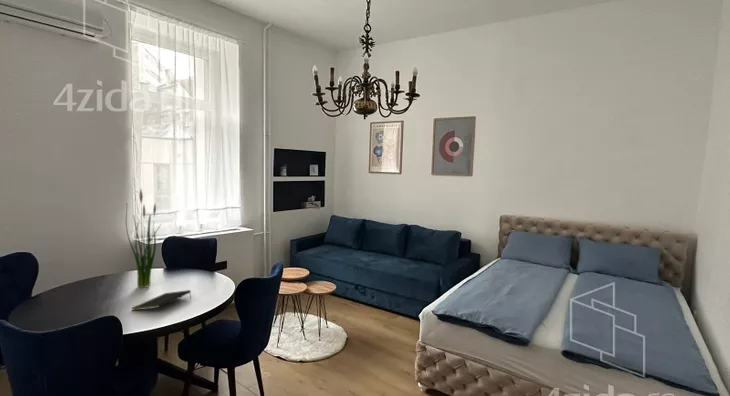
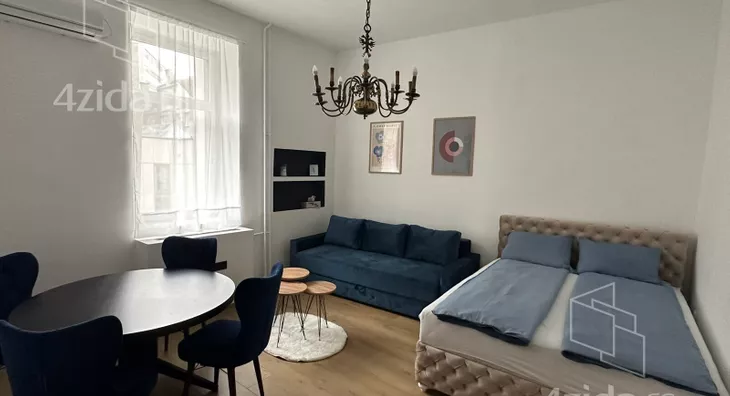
- plant [125,188,162,289]
- notepad [131,289,192,312]
